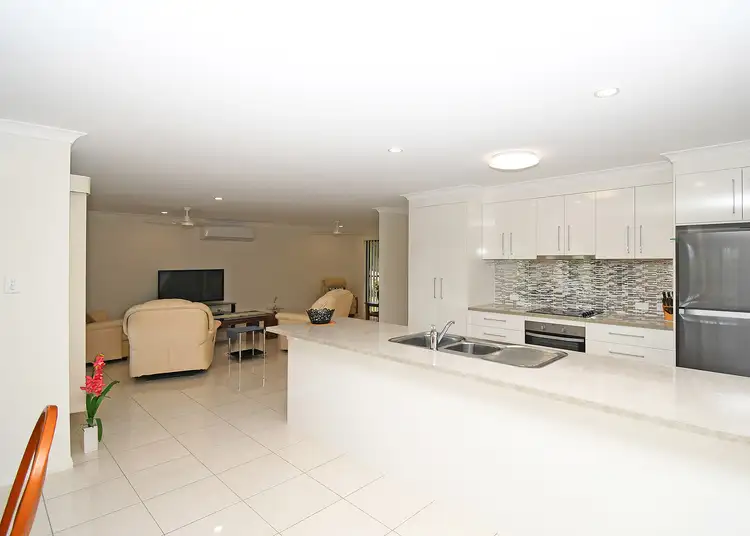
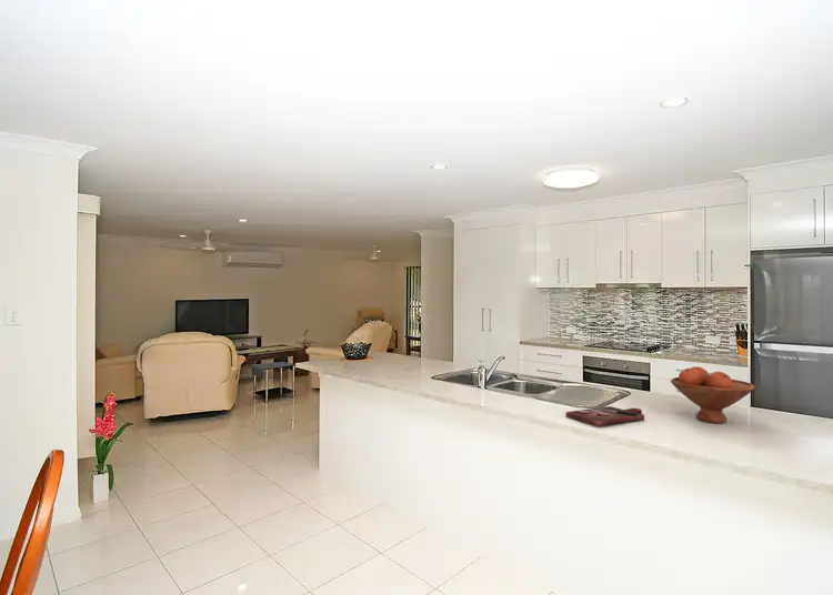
+ fruit bowl [670,365,755,424]
+ cutting board [564,405,645,427]
